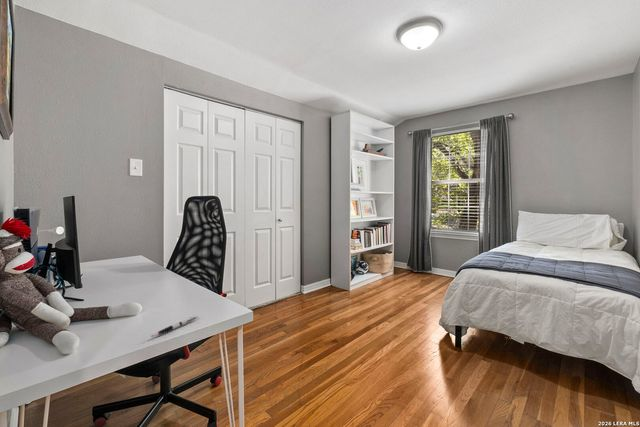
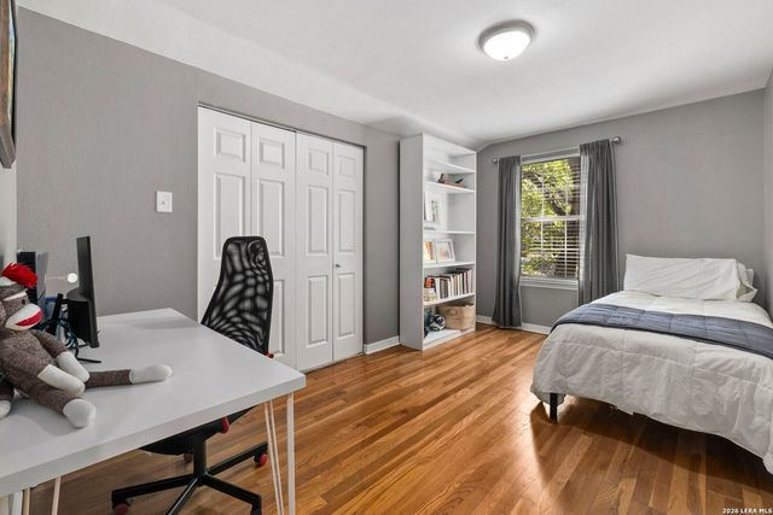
- pen [150,314,199,338]
